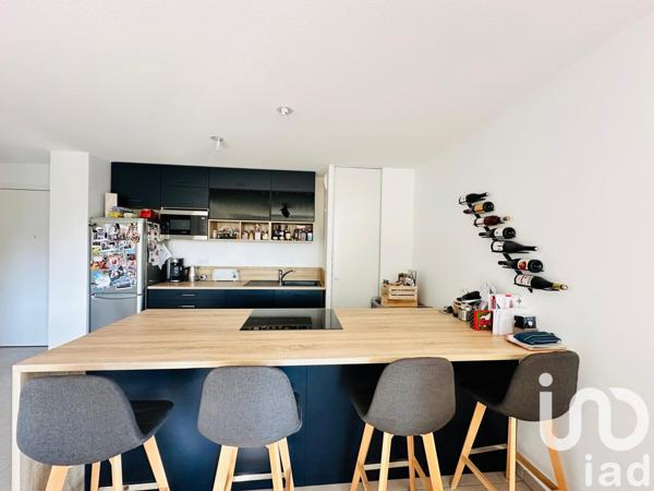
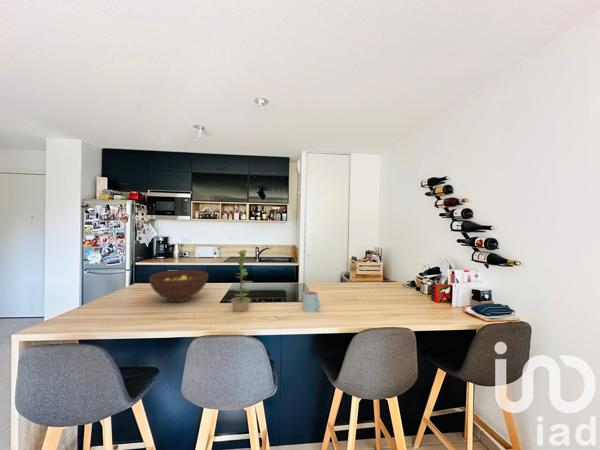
+ fruit bowl [148,269,209,303]
+ mug [301,290,322,313]
+ plant [230,249,253,313]
